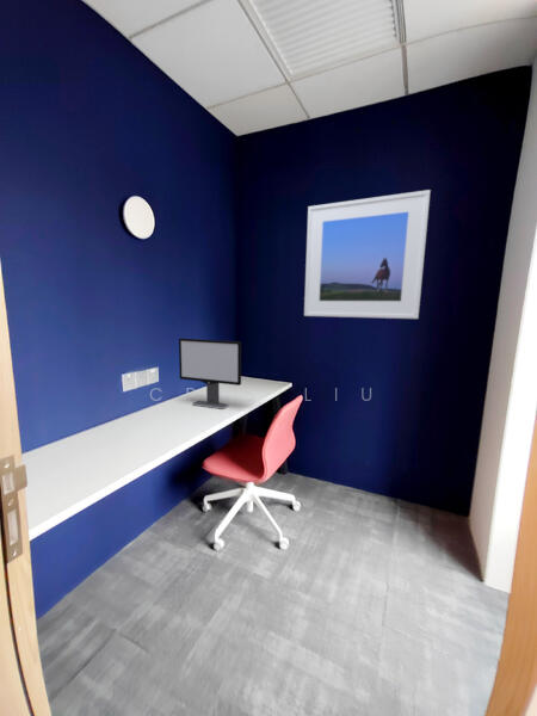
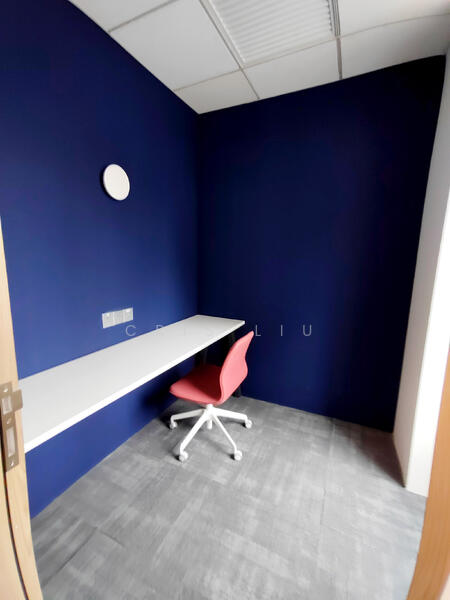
- computer monitor [178,338,242,409]
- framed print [303,189,432,320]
